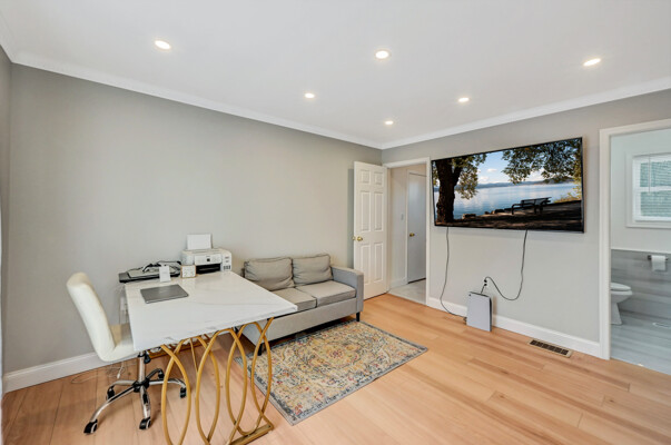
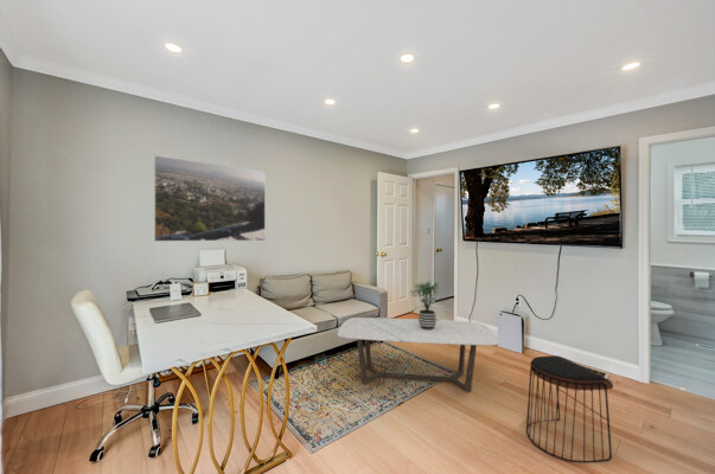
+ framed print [153,154,267,243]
+ potted plant [408,280,442,329]
+ coffee table [337,316,500,393]
+ stool [525,354,614,465]
